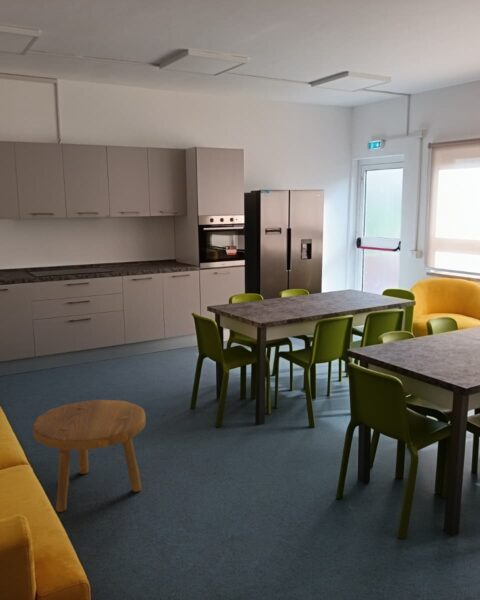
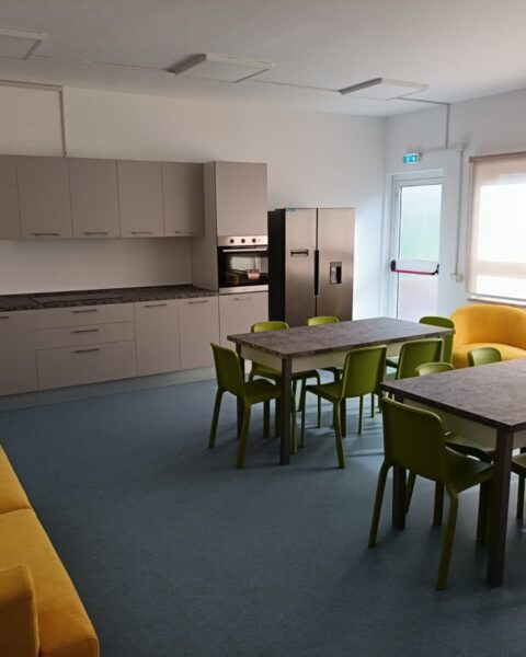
- footstool [32,399,147,513]
